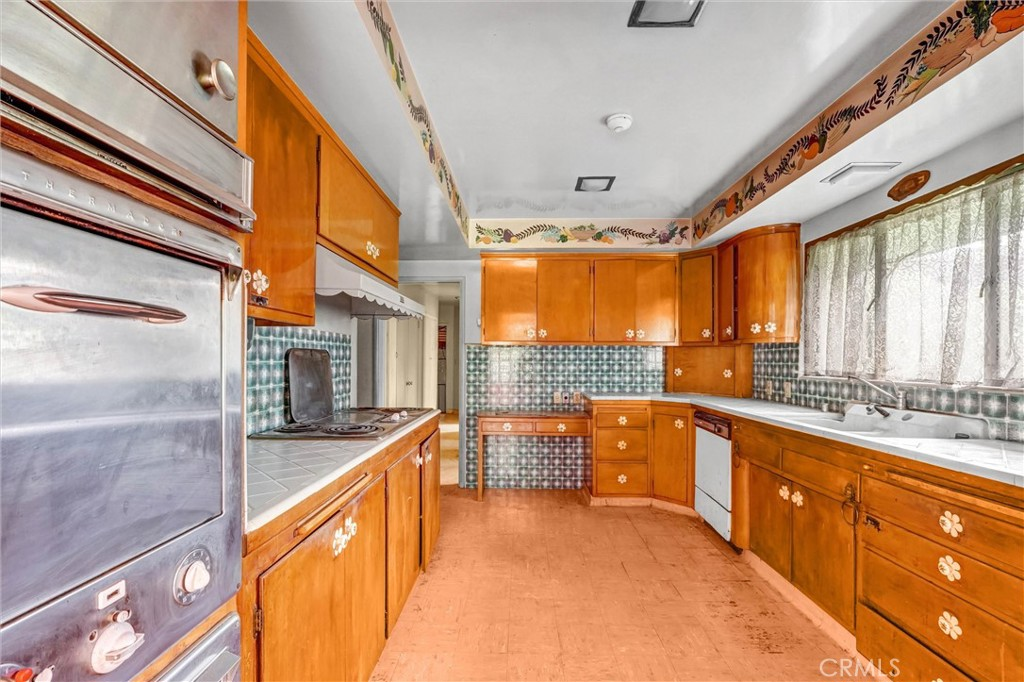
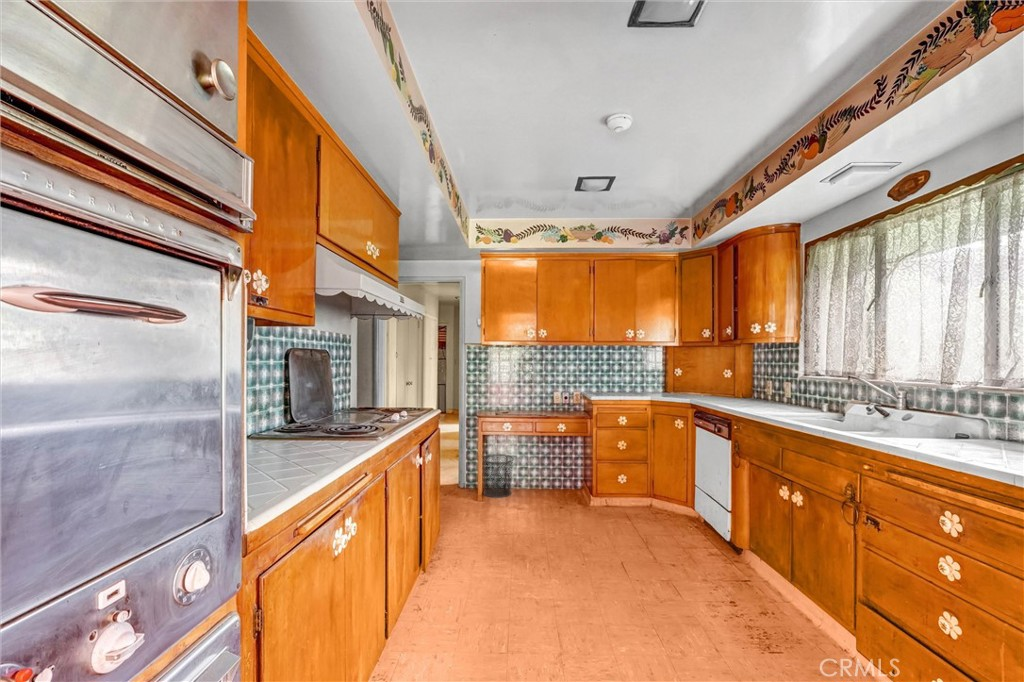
+ waste bin [482,453,515,499]
